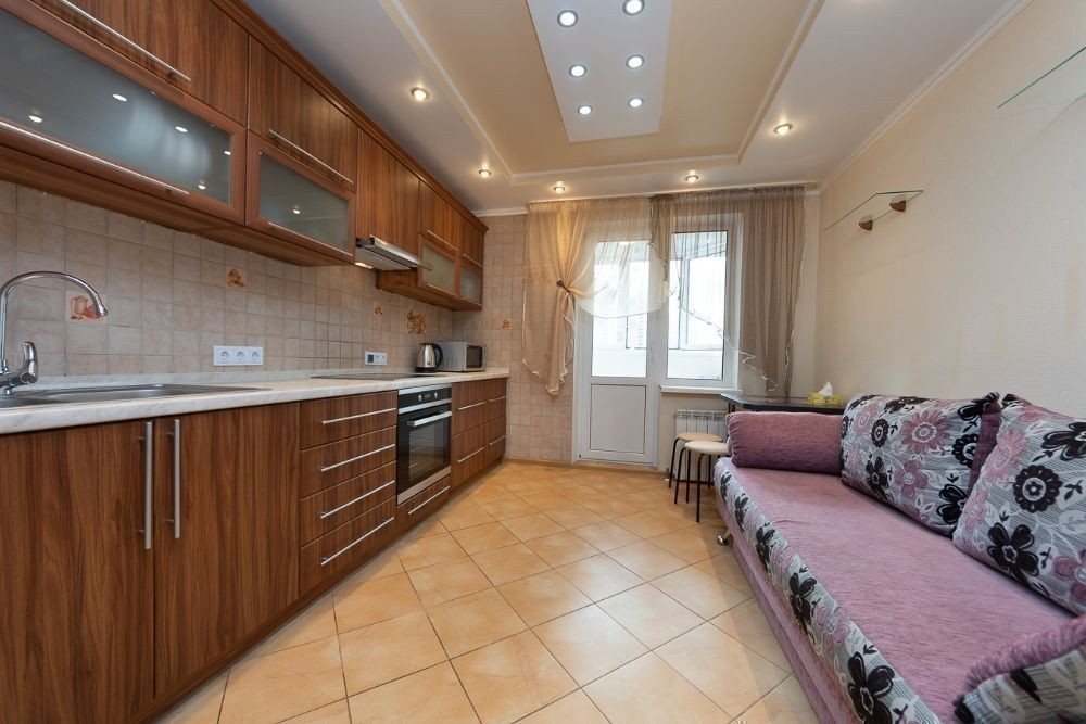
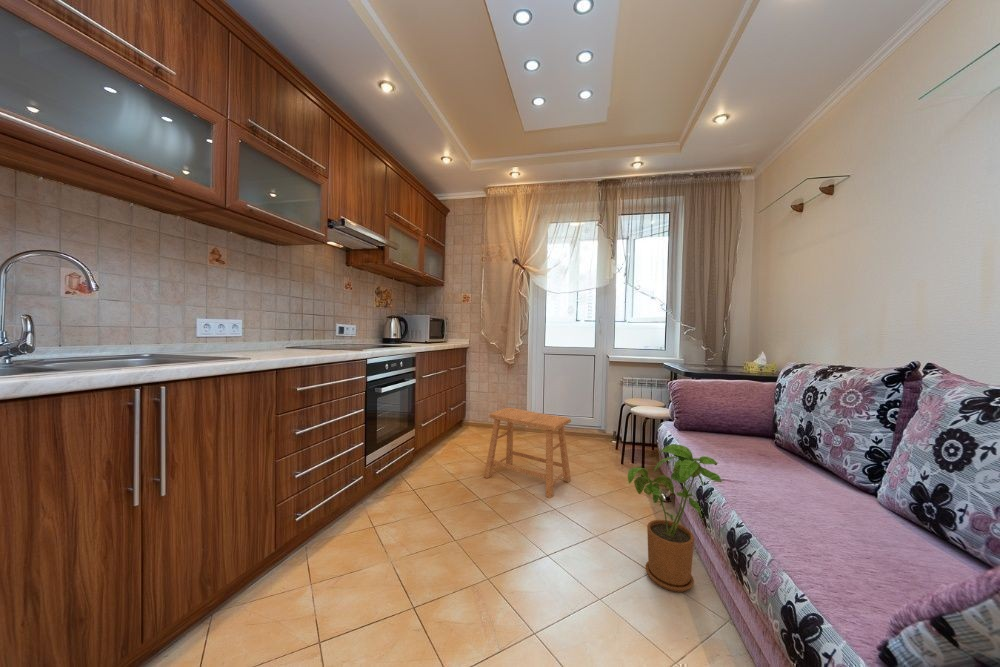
+ house plant [627,443,723,593]
+ stool [483,407,572,499]
